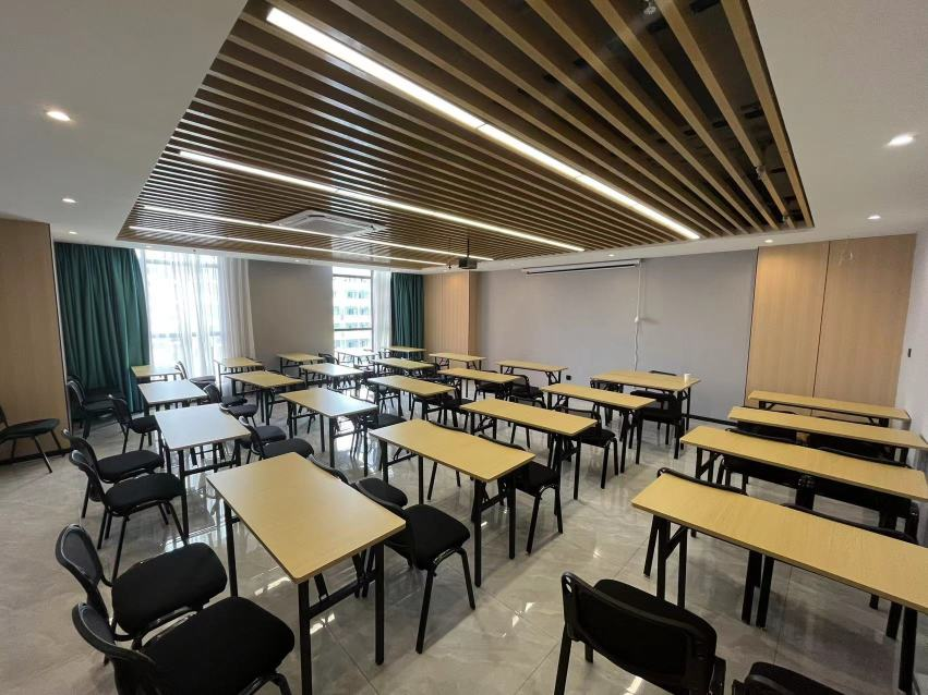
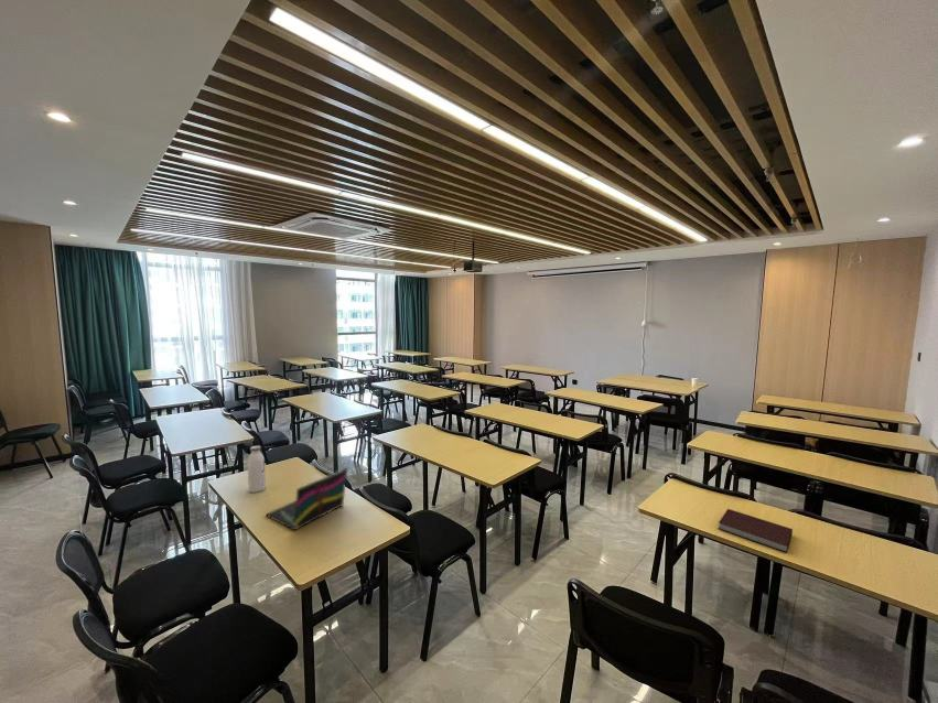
+ water bottle [247,445,267,494]
+ laptop [265,467,348,531]
+ notebook [718,508,794,554]
